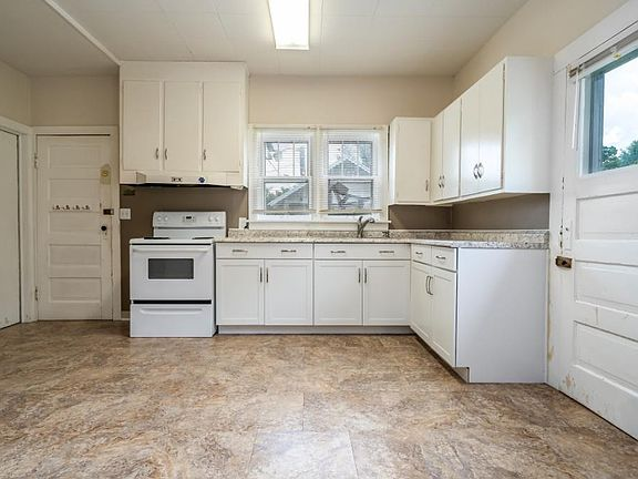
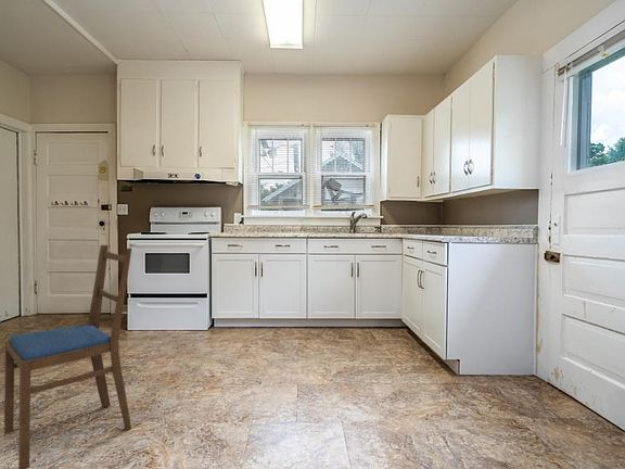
+ dining chair [3,244,132,469]
